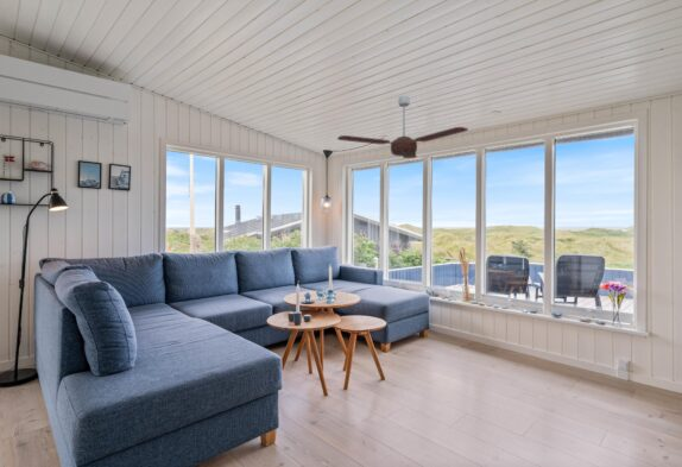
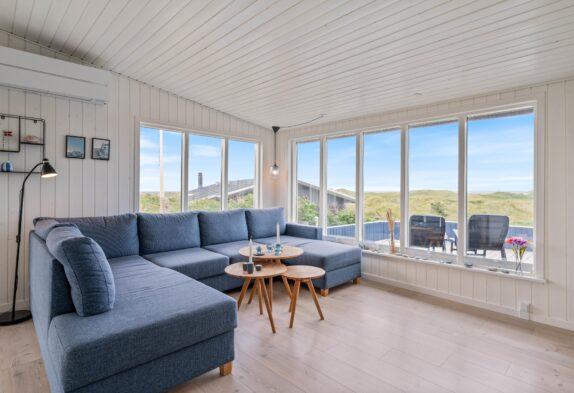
- ceiling fan [336,95,469,159]
